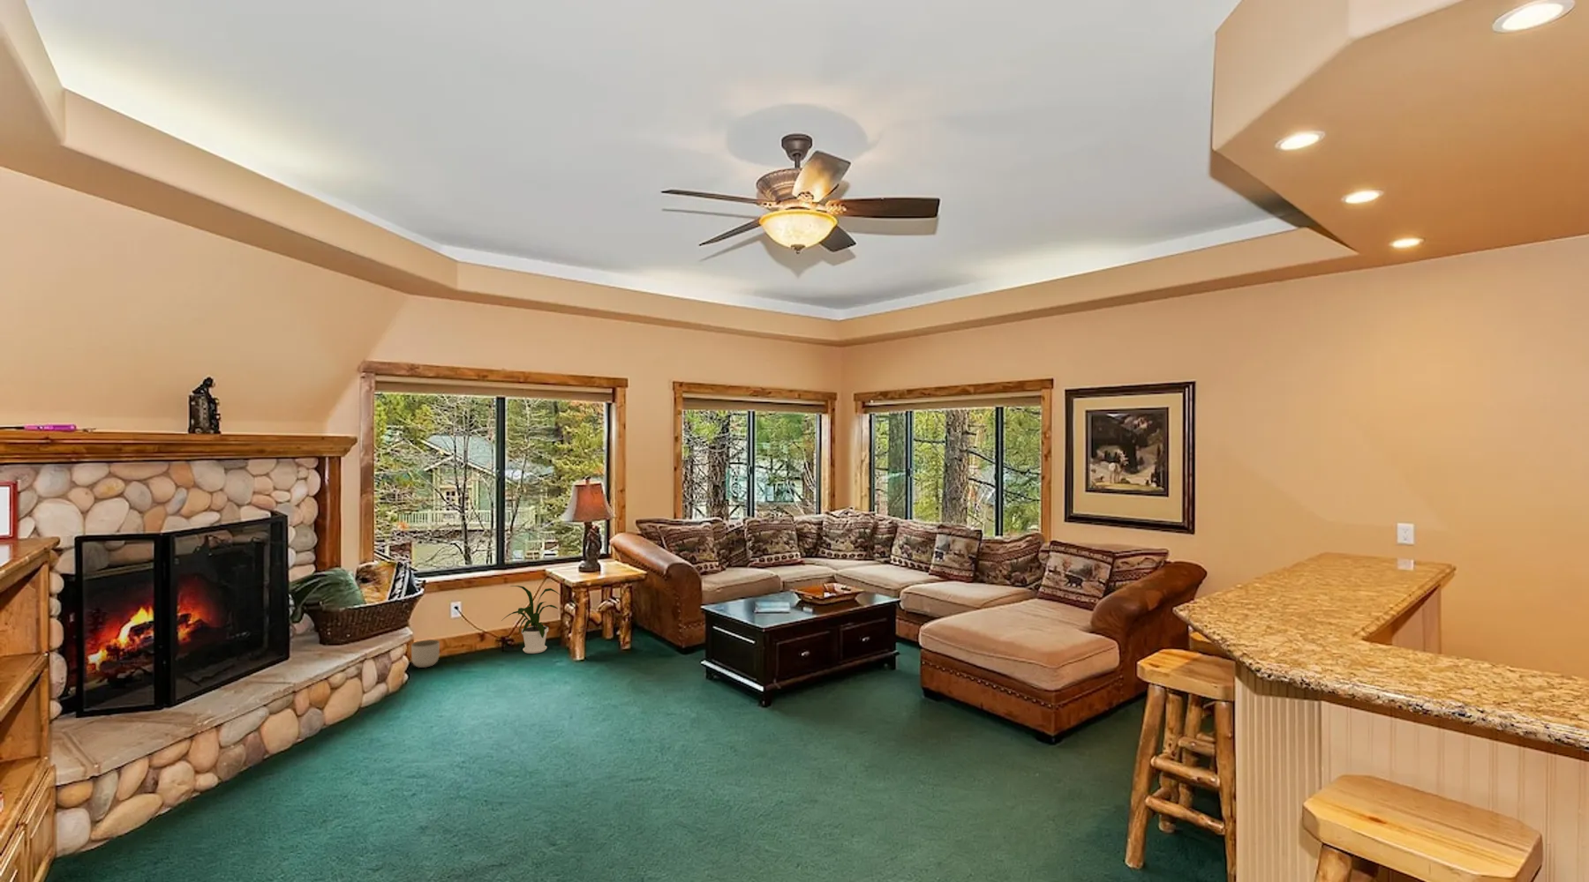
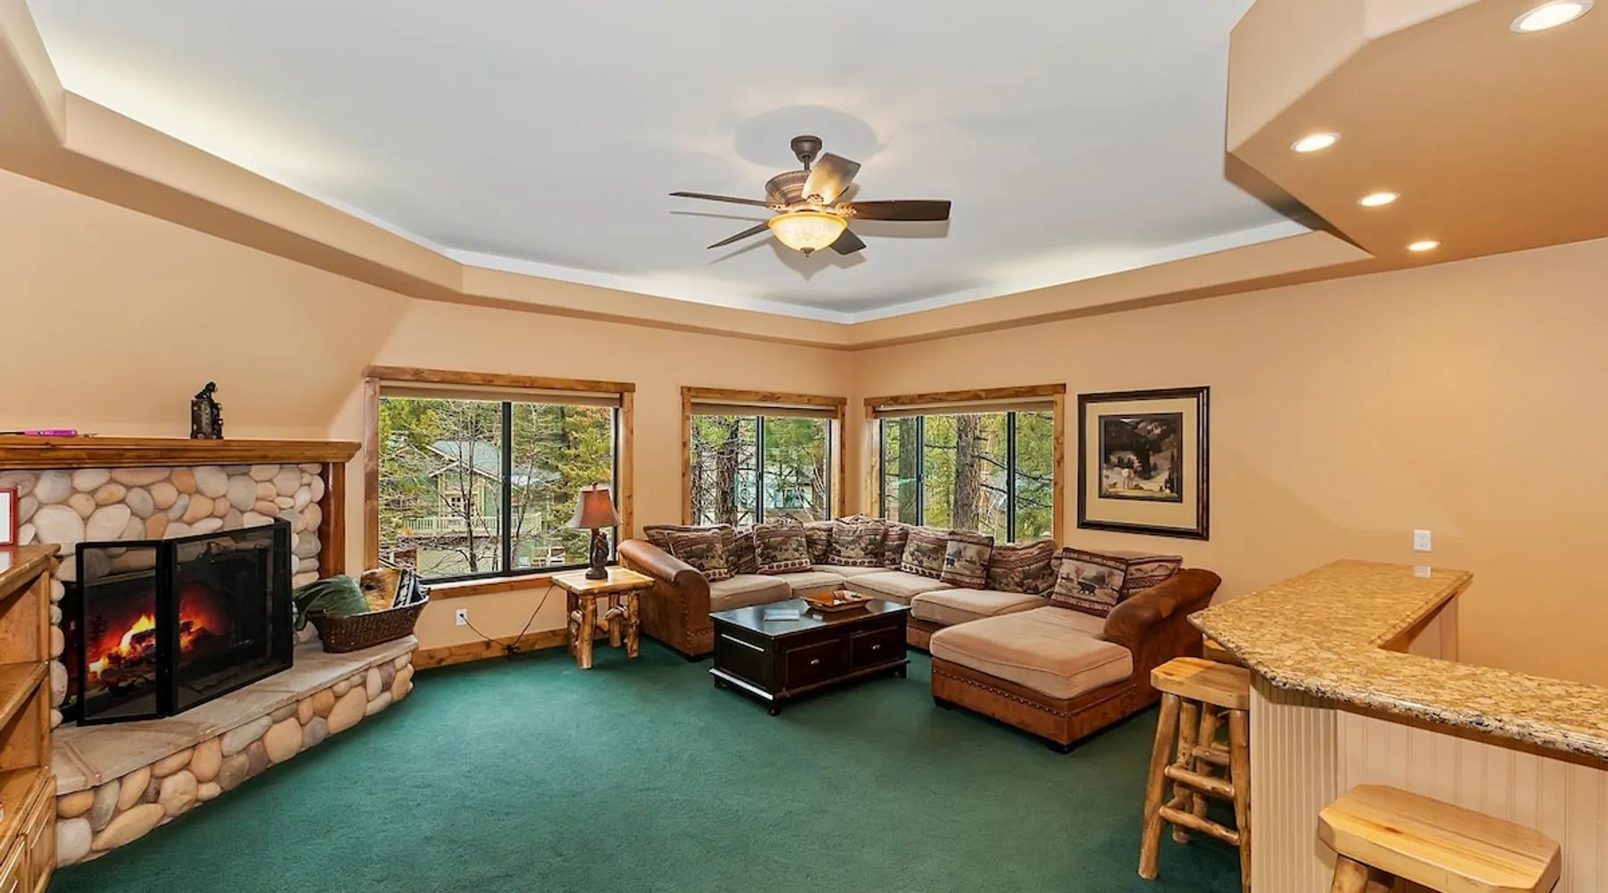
- house plant [501,584,562,655]
- planter [411,639,440,668]
